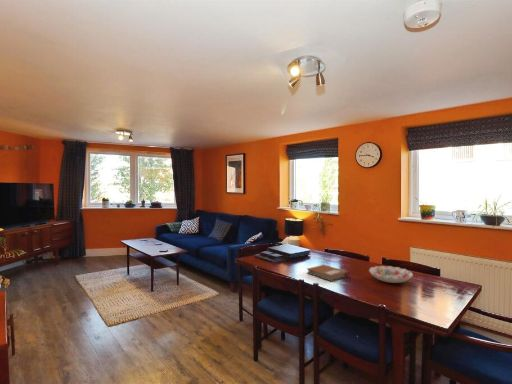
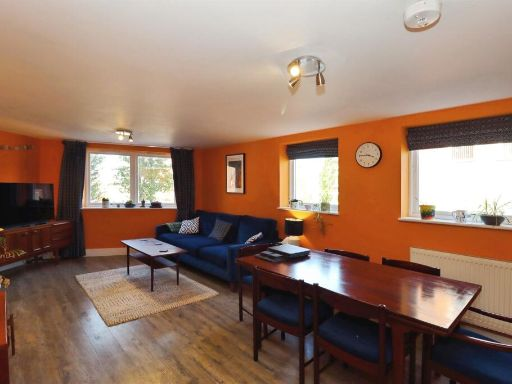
- decorative bowl [368,265,414,284]
- notebook [306,264,350,282]
